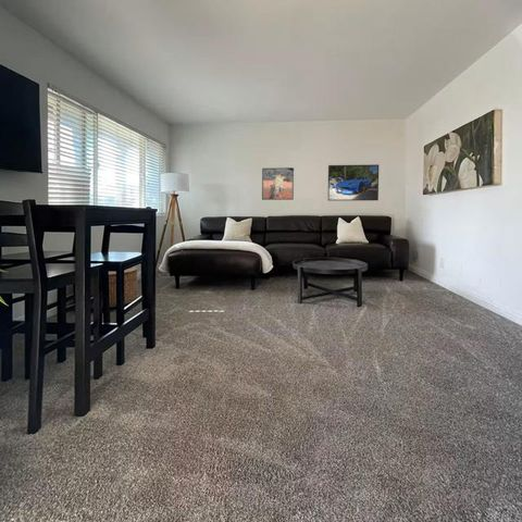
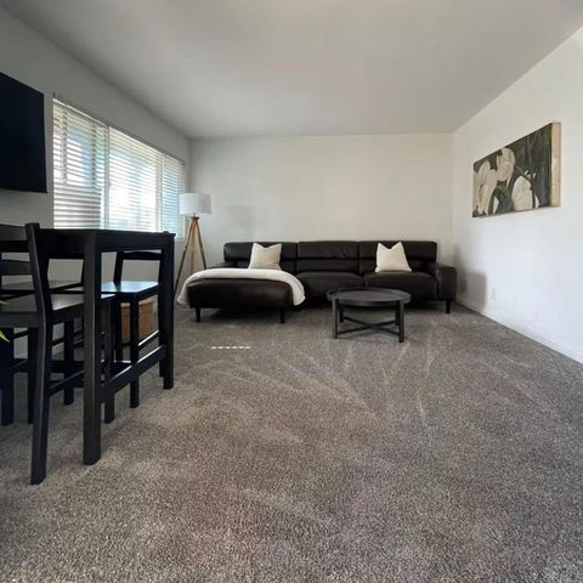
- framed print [261,166,295,201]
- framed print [326,163,380,202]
